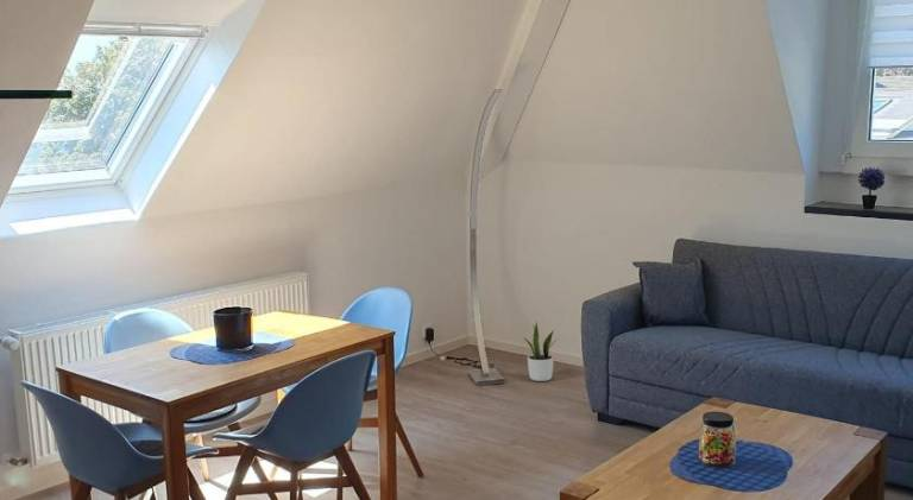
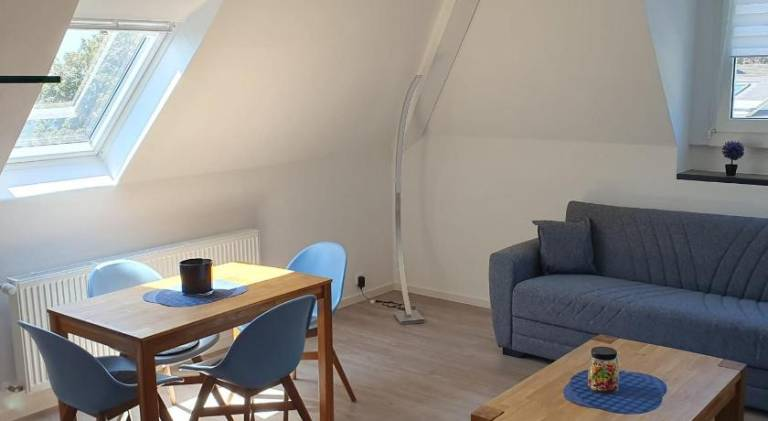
- potted plant [522,319,558,382]
